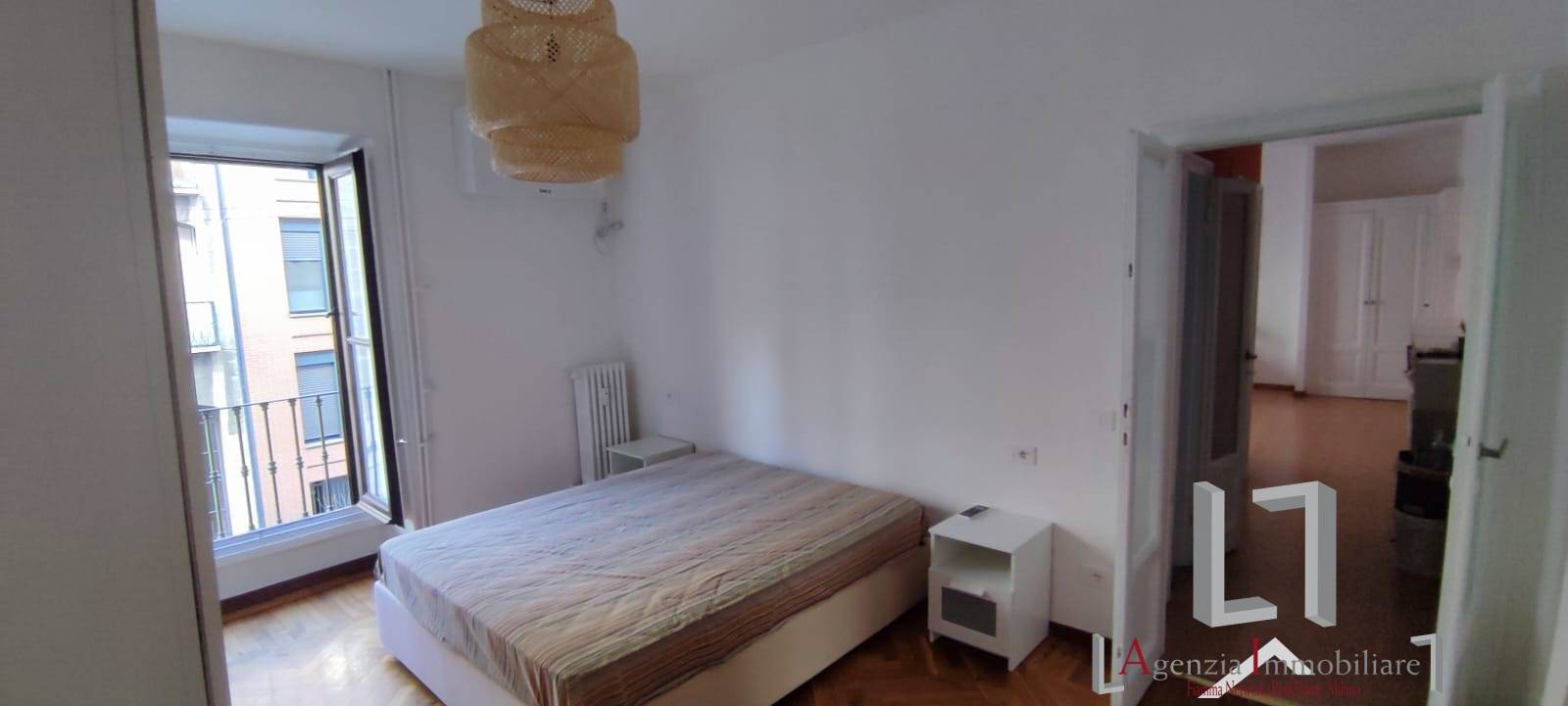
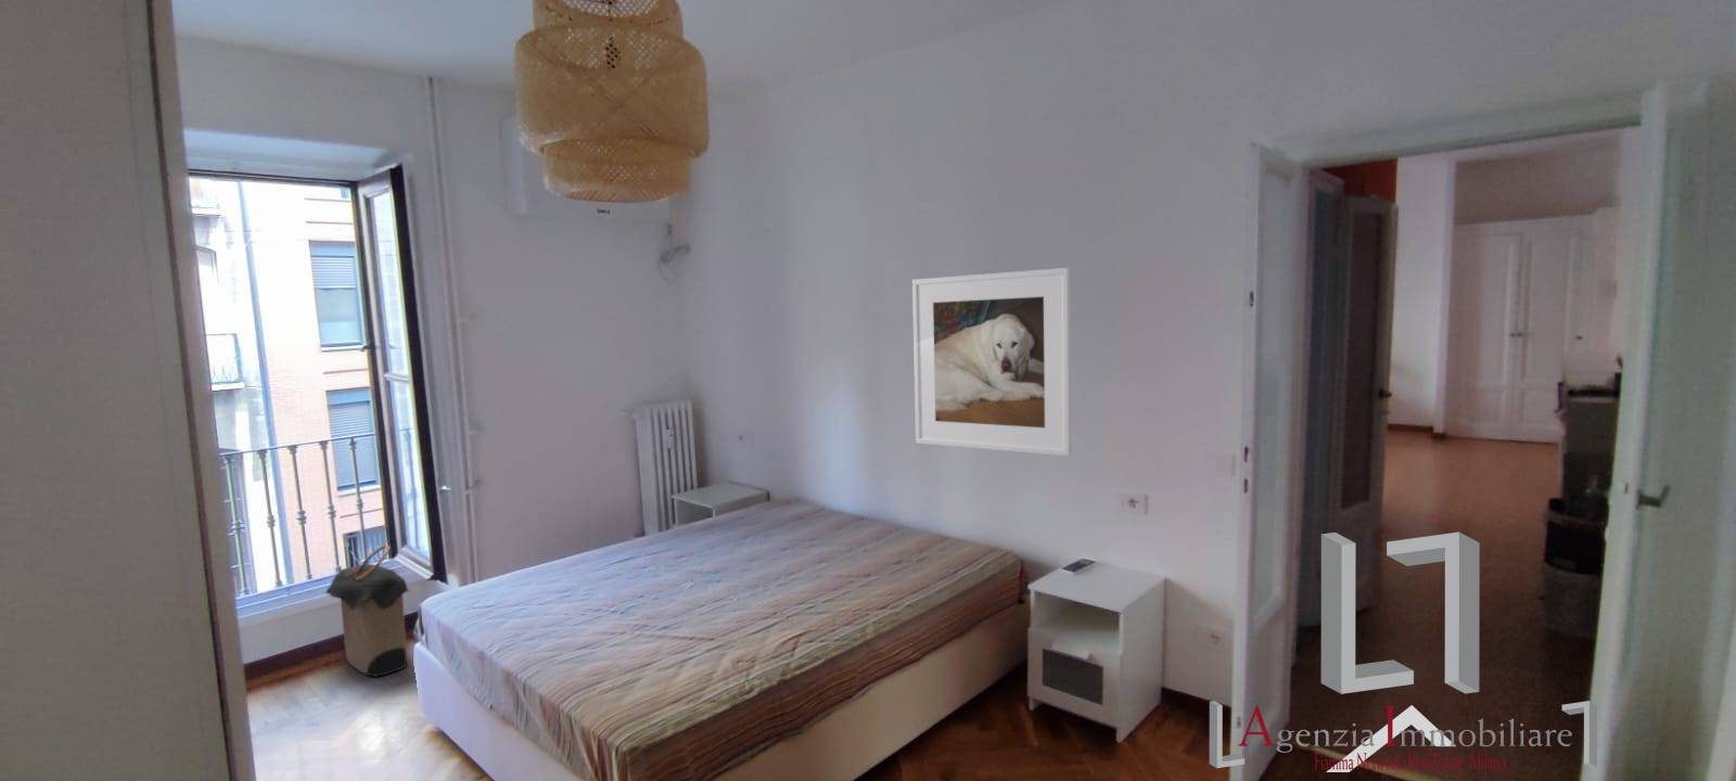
+ laundry hamper [324,543,411,678]
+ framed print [911,267,1073,458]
